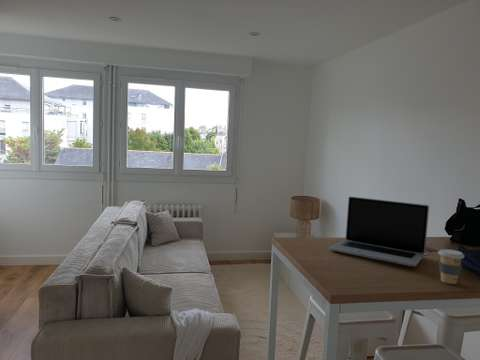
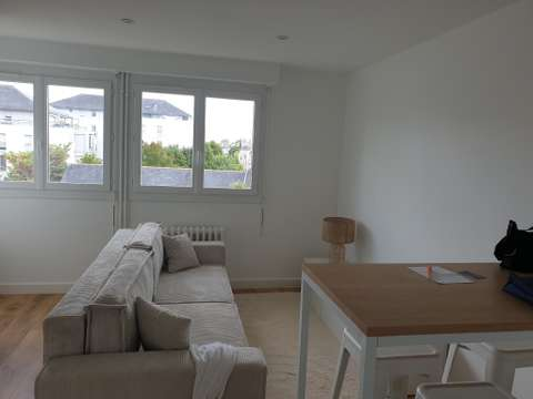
- coffee cup [437,248,465,285]
- laptop [328,196,430,267]
